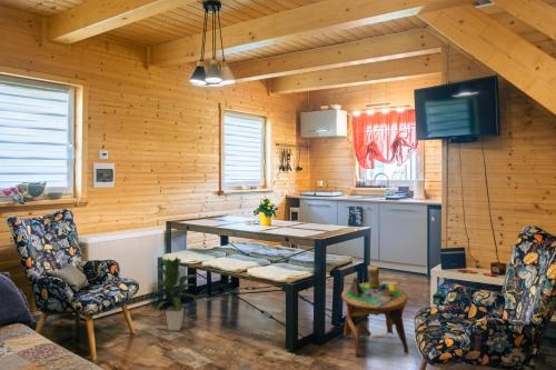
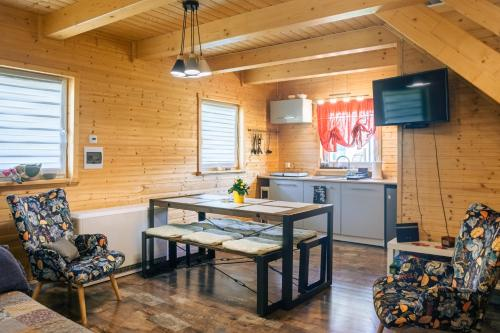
- side table [340,264,410,358]
- indoor plant [143,257,203,332]
